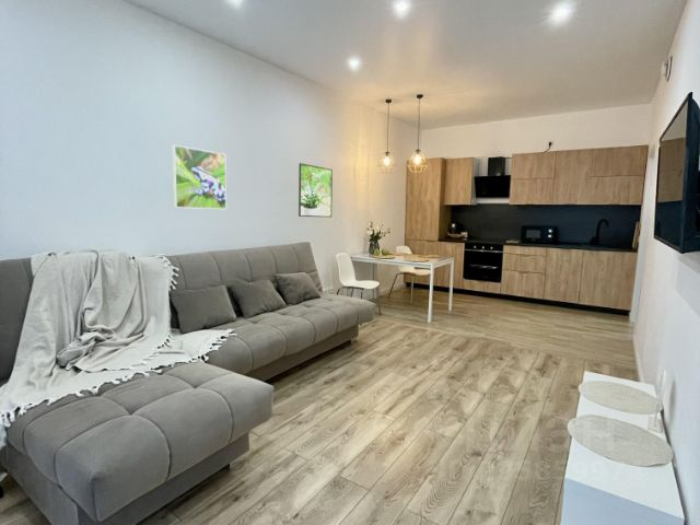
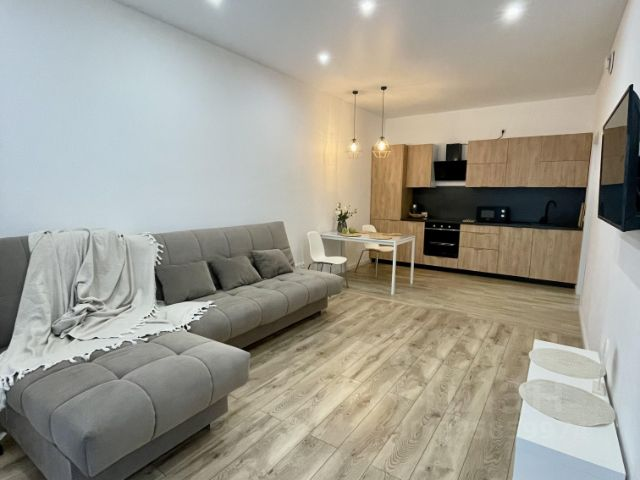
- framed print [172,144,228,210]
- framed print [298,162,334,218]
